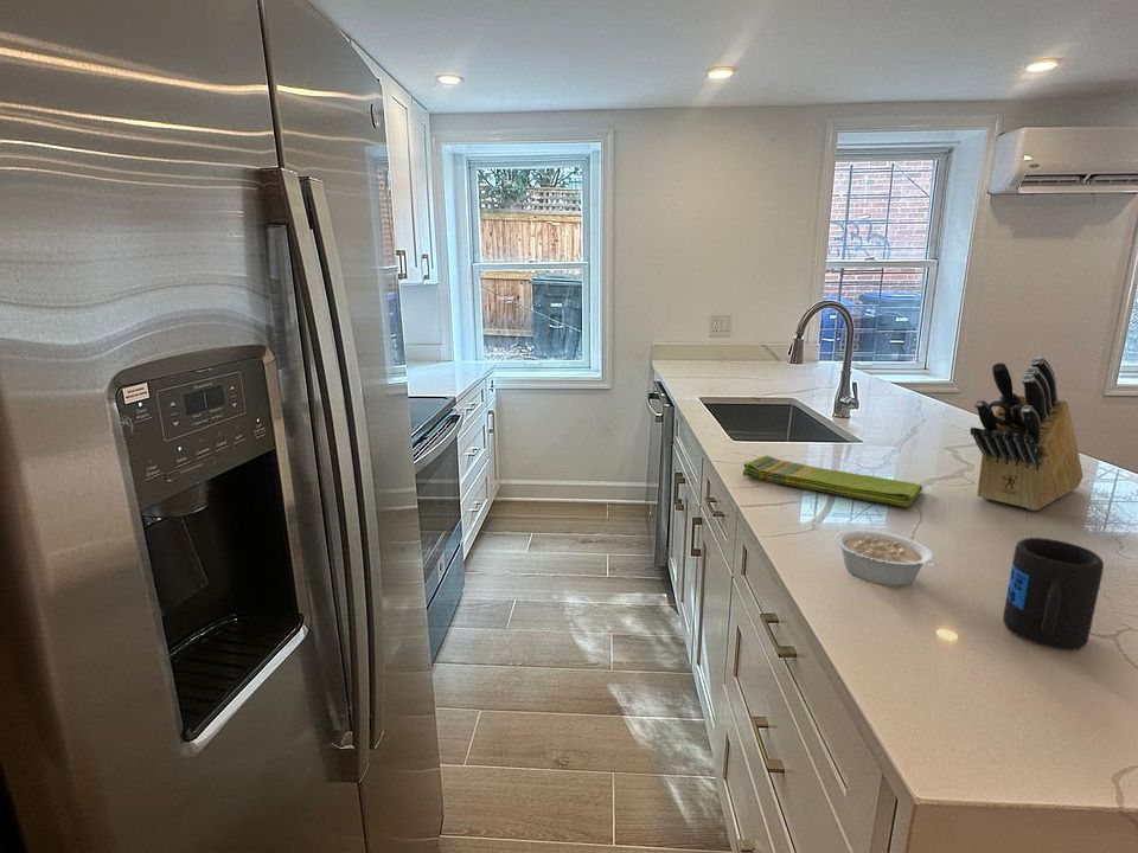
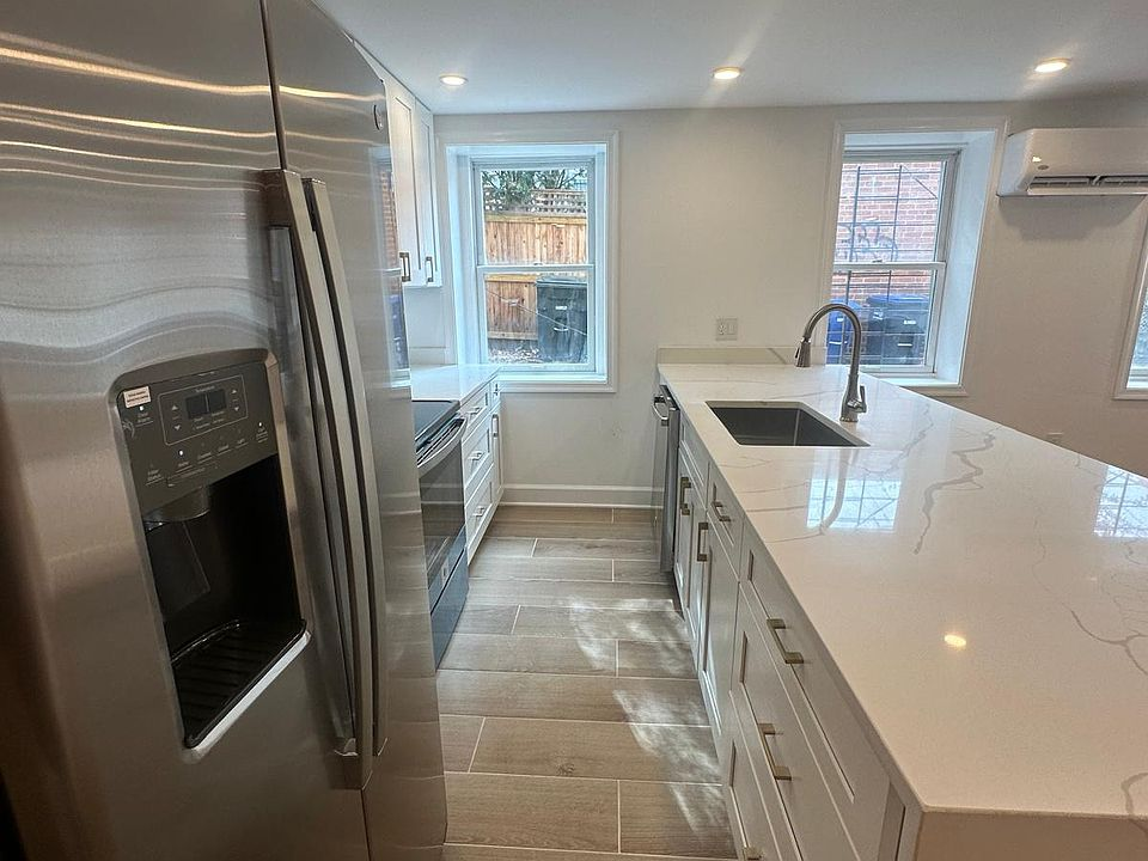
- knife block [970,355,1085,512]
- mug [1002,537,1105,652]
- legume [833,530,942,588]
- dish towel [742,454,923,508]
